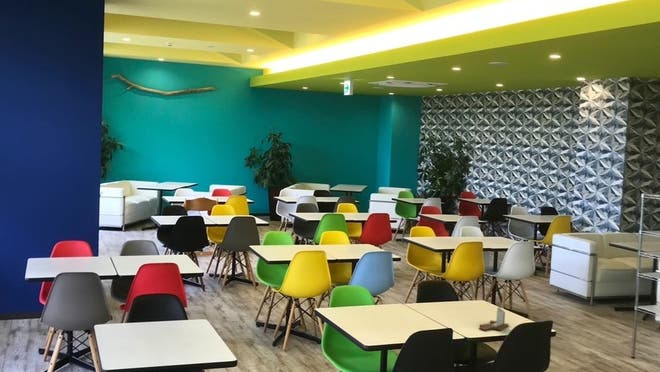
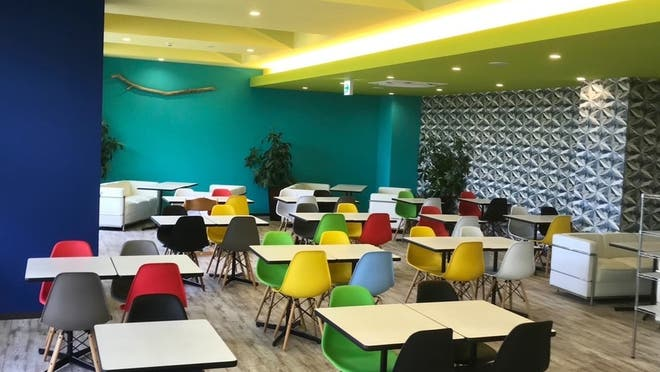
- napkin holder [478,306,510,332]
